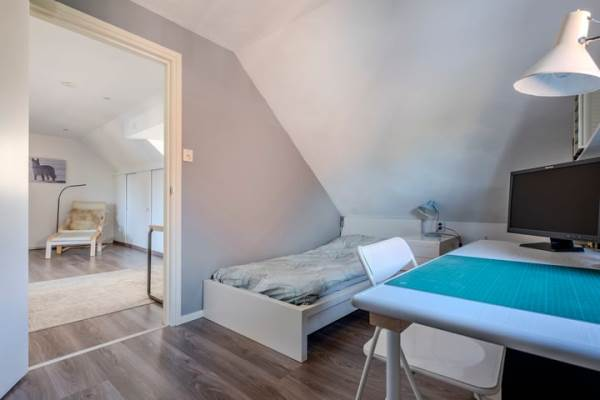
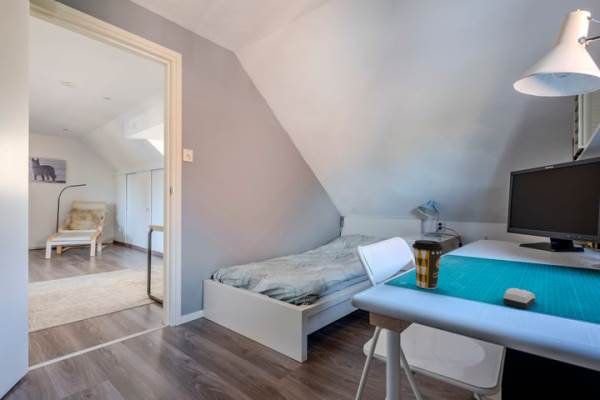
+ computer mouse [502,287,536,310]
+ coffee cup [411,239,444,290]
